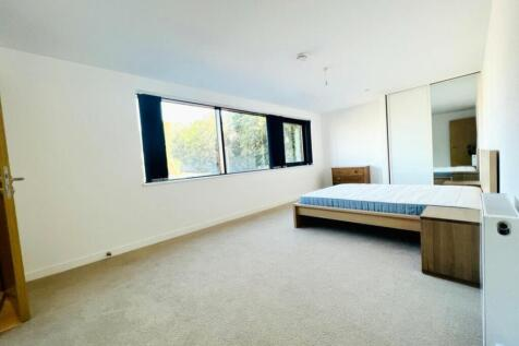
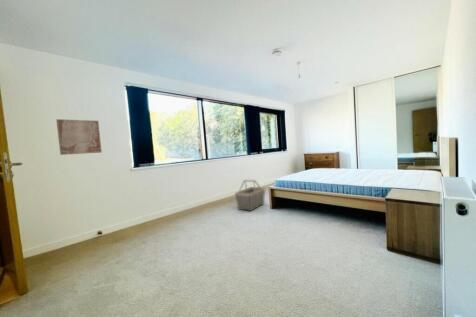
+ basket [234,179,266,212]
+ wall art [55,118,103,156]
